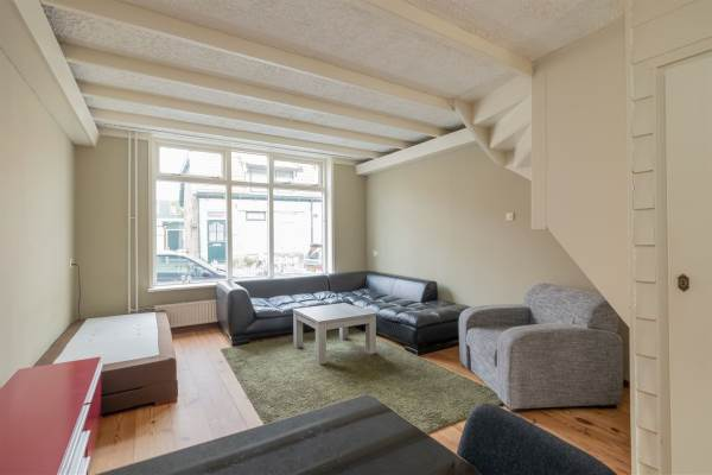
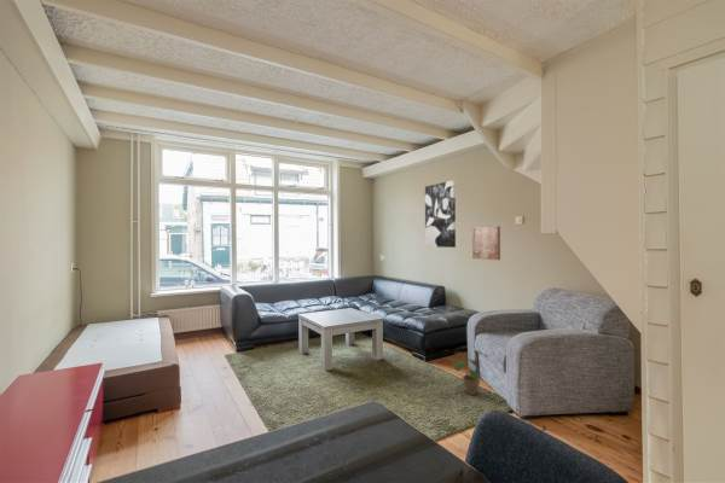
+ potted plant [452,349,489,396]
+ wall art [424,179,457,249]
+ wall art [471,225,501,261]
